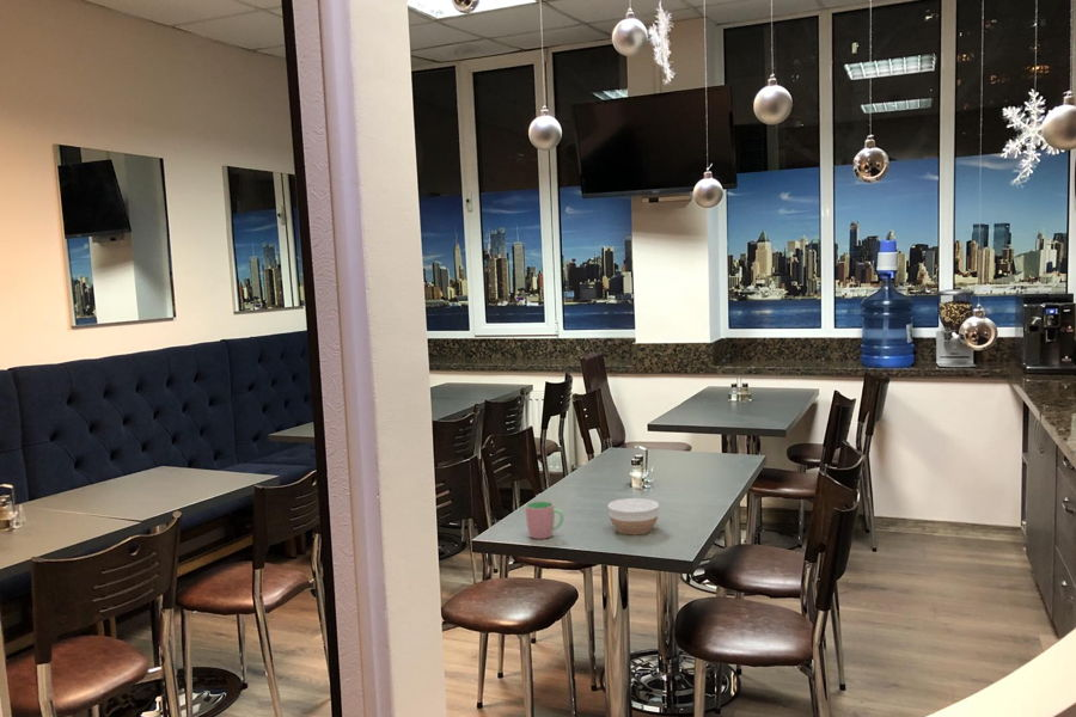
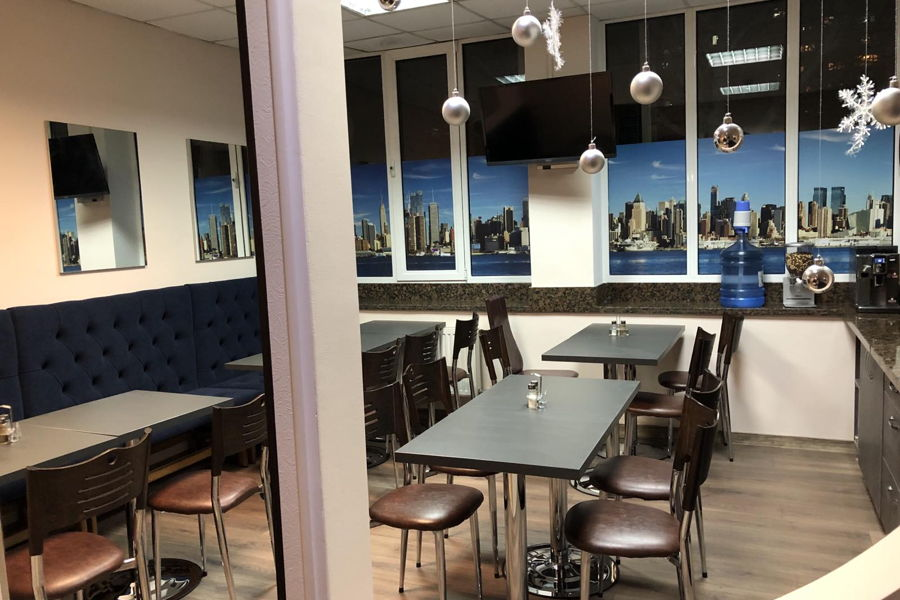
- bowl [606,497,660,535]
- cup [525,500,565,540]
